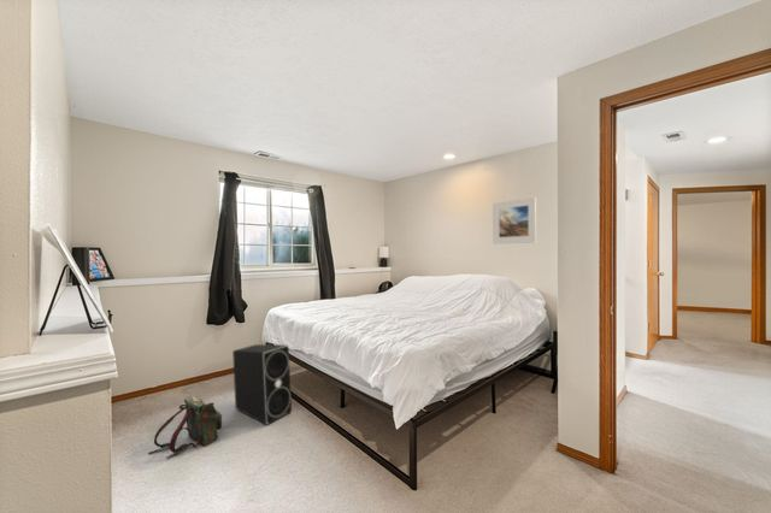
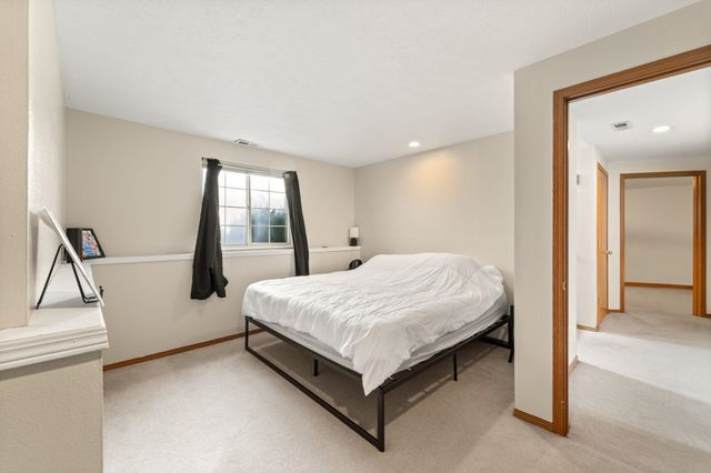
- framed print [492,196,537,246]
- backpack [147,396,223,459]
- stereo [231,343,293,426]
